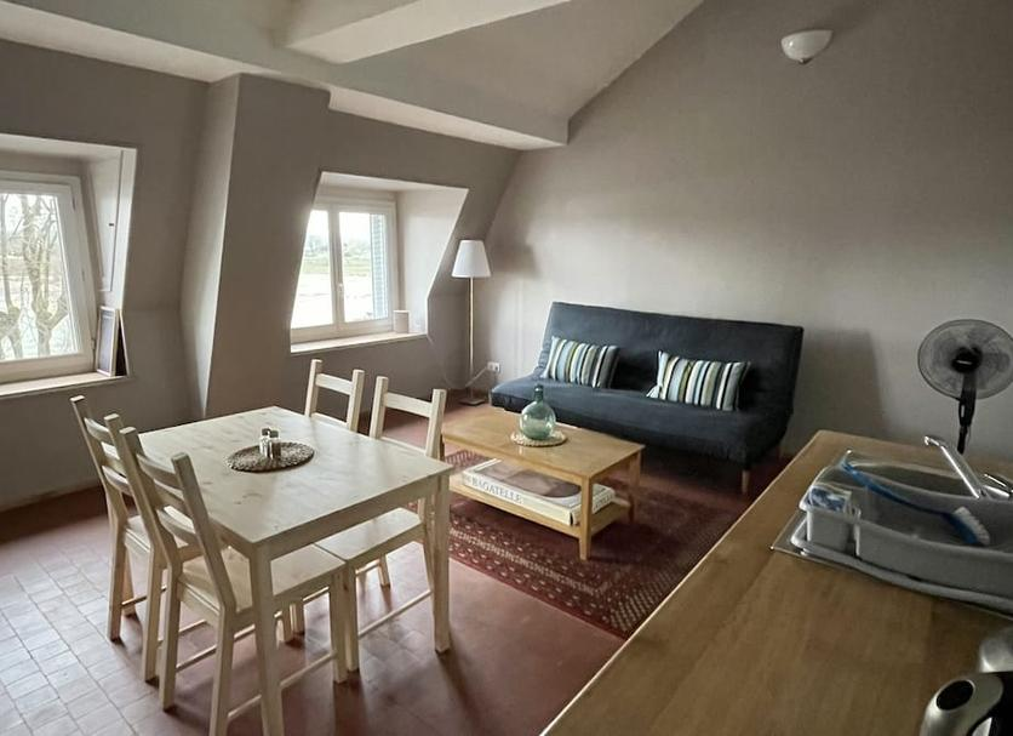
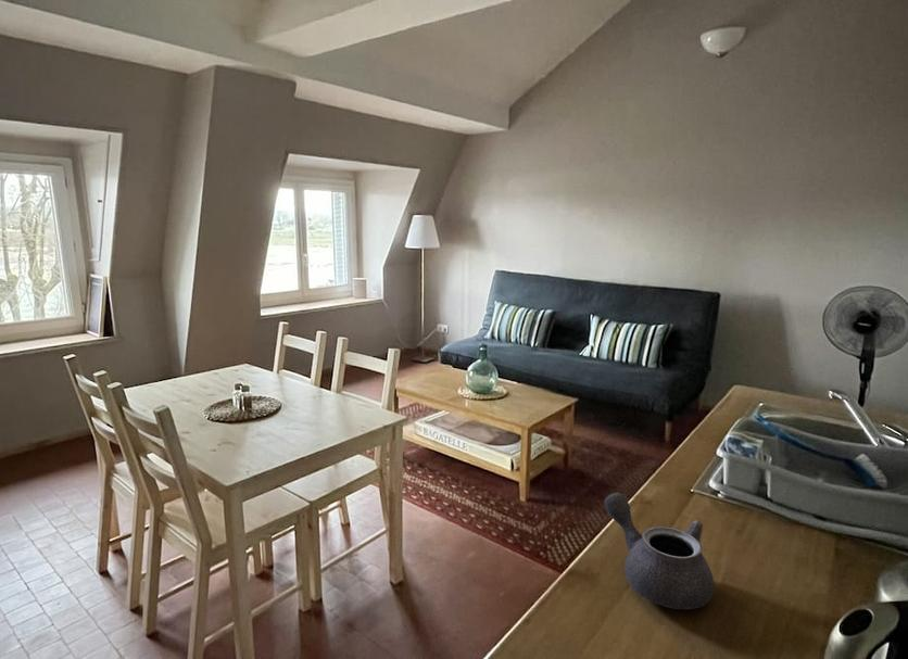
+ teapot [603,492,715,610]
